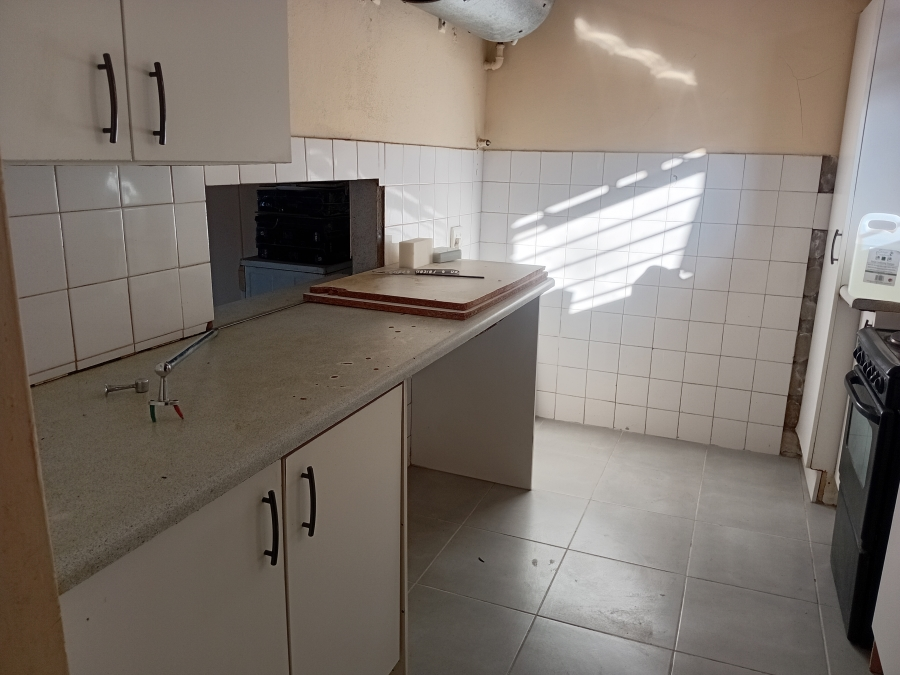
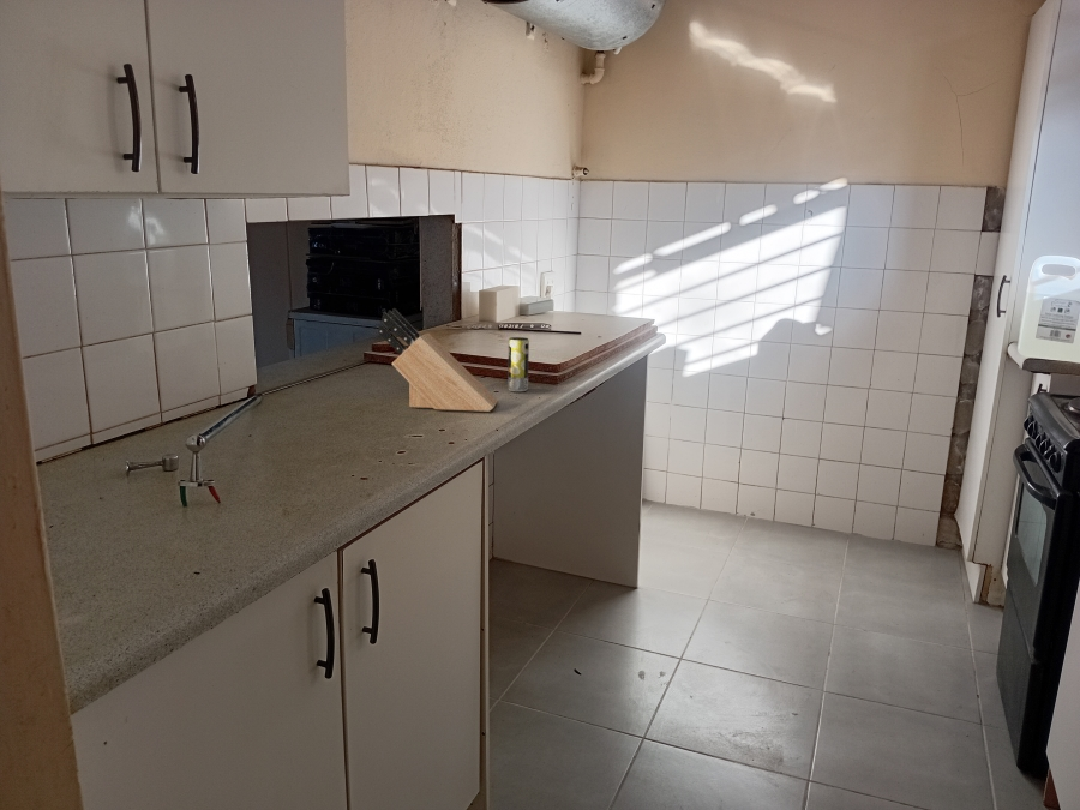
+ knife block [377,307,499,413]
+ beverage can [506,336,530,392]
